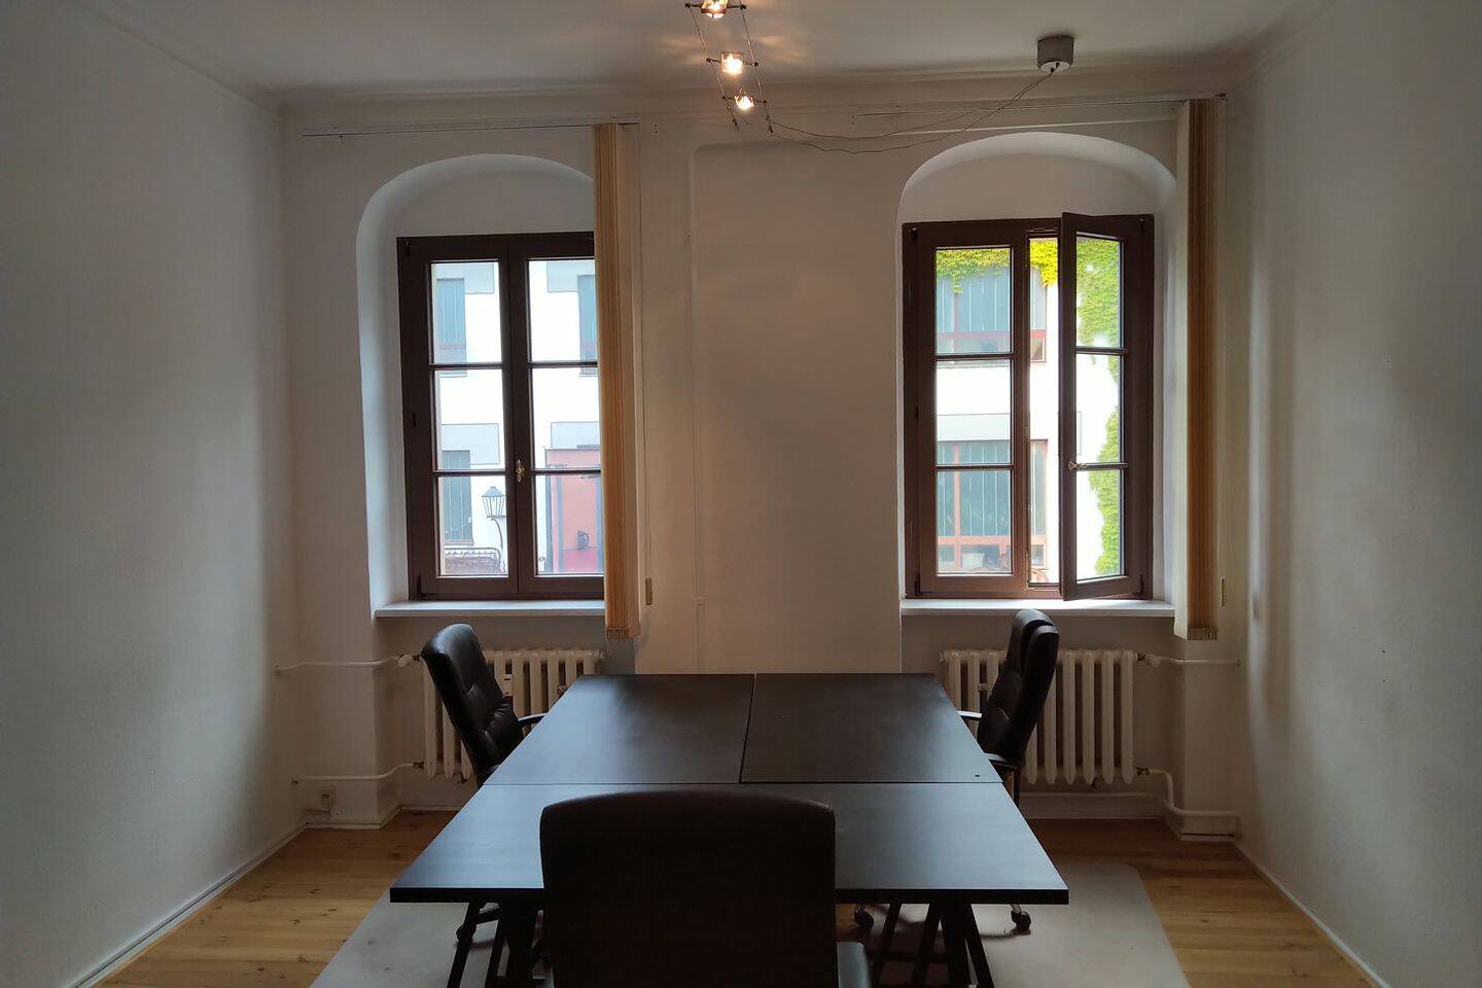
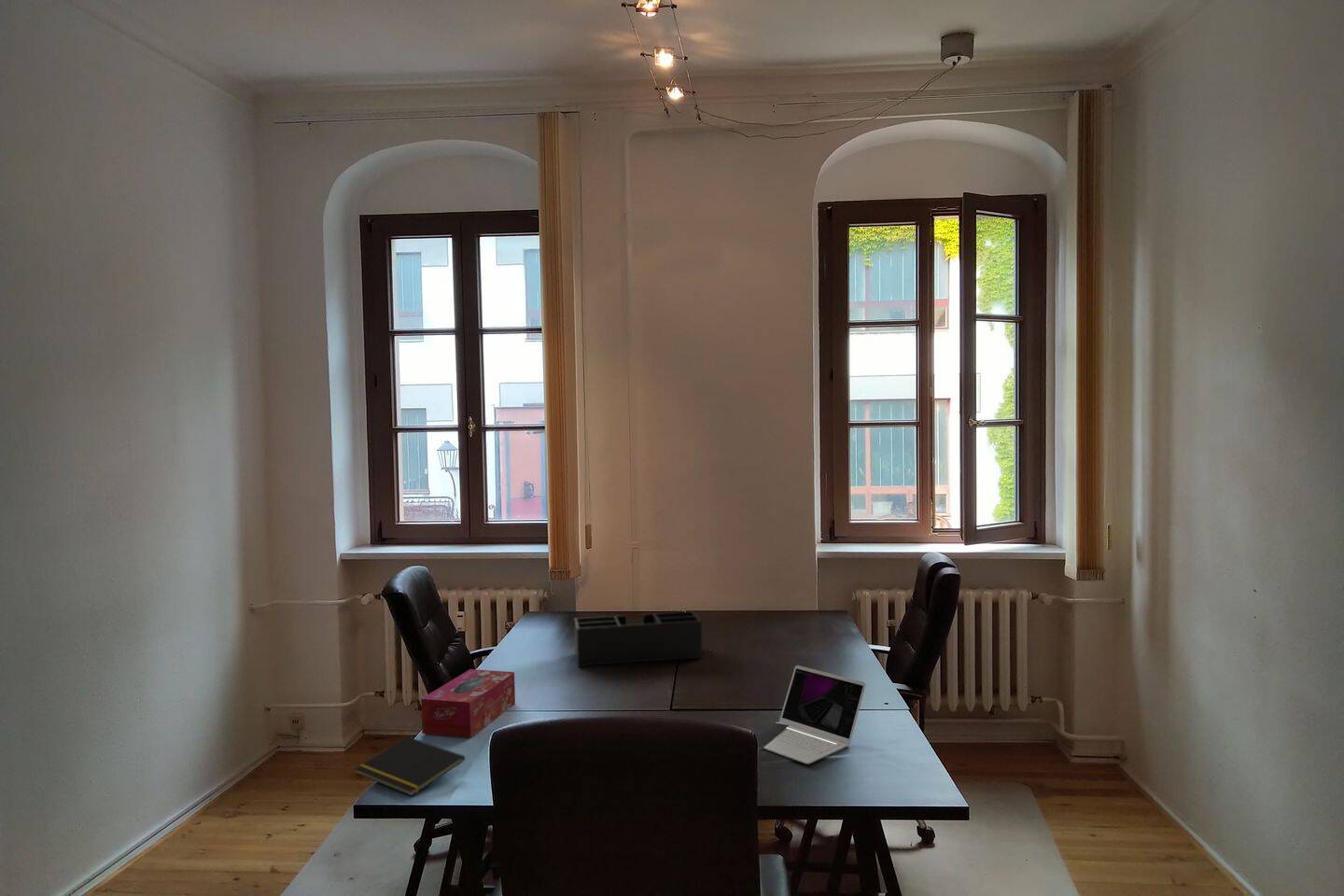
+ laptop [762,665,866,765]
+ desk organizer [574,610,703,667]
+ tissue box [420,668,516,738]
+ notepad [355,735,466,797]
